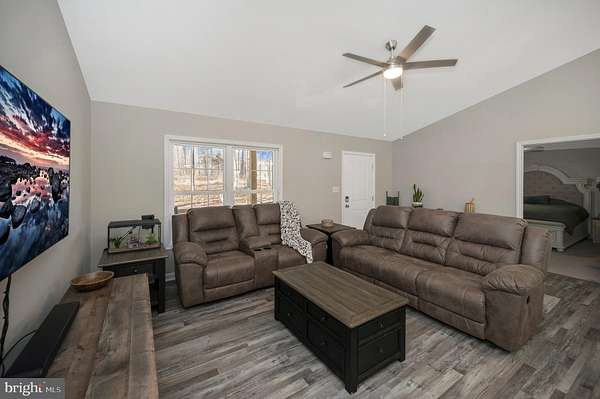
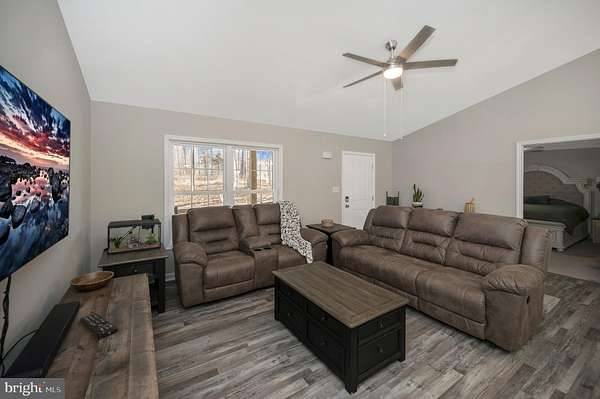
+ remote control [79,313,119,339]
